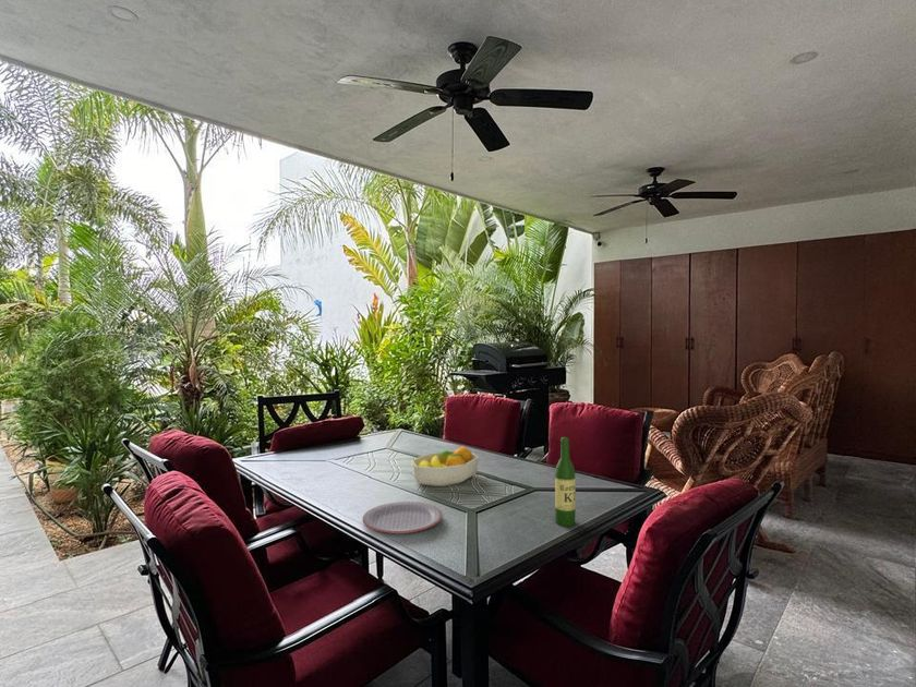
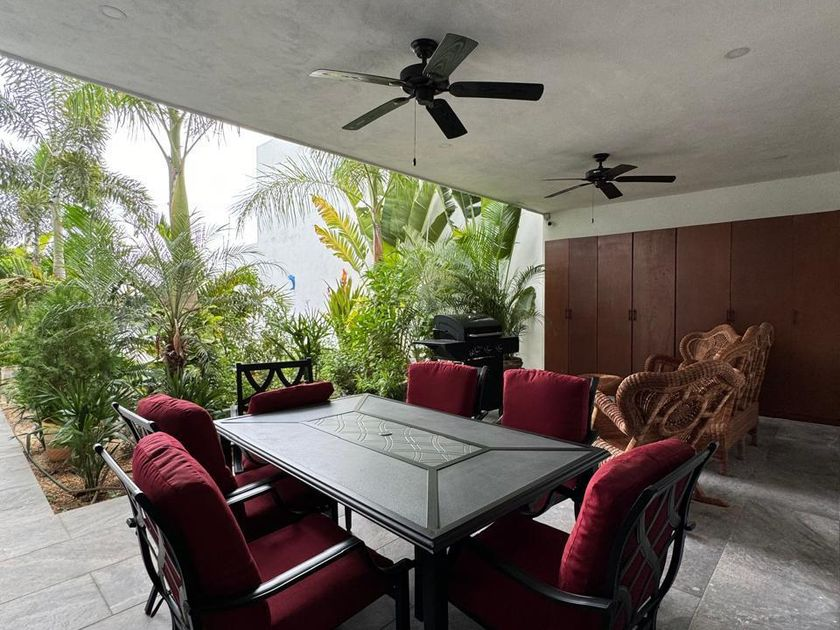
- wine bottle [554,436,577,528]
- fruit bowl [410,445,480,487]
- plate [361,501,444,534]
